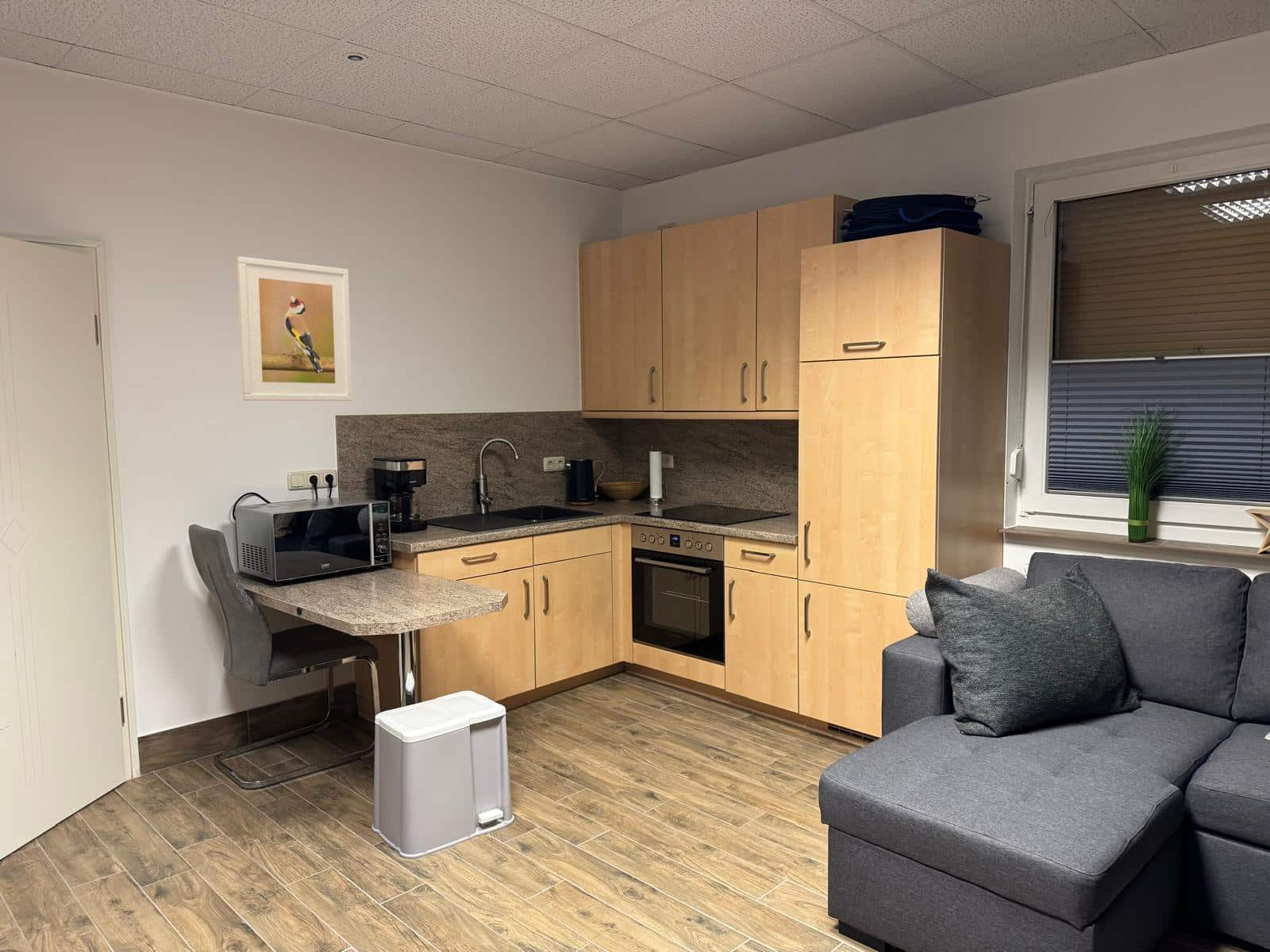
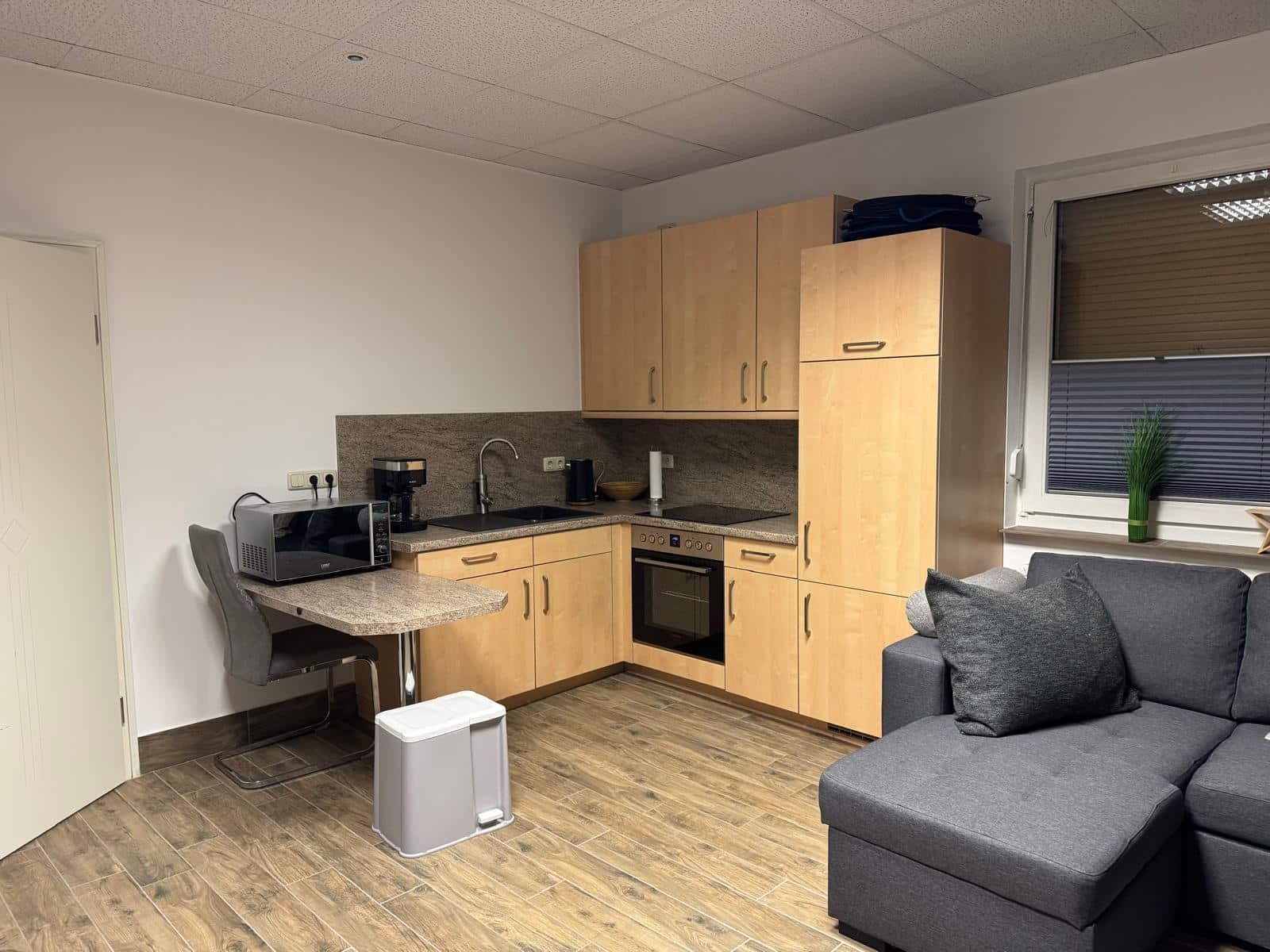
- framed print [237,256,353,401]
